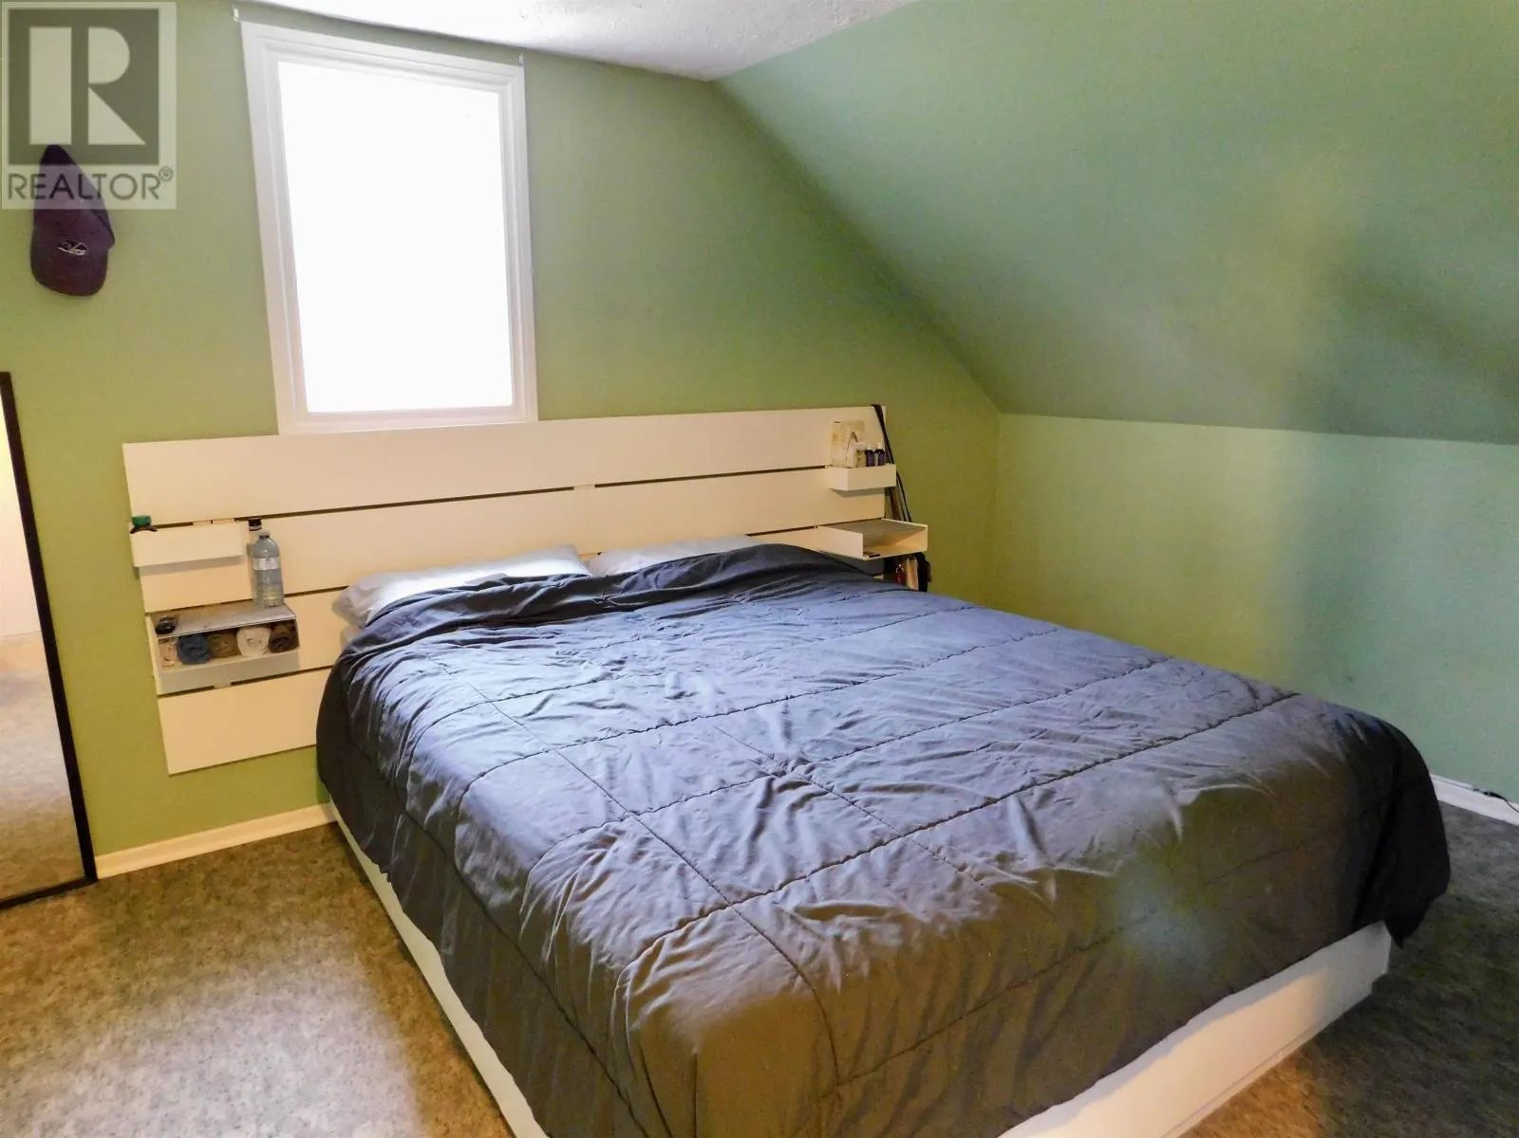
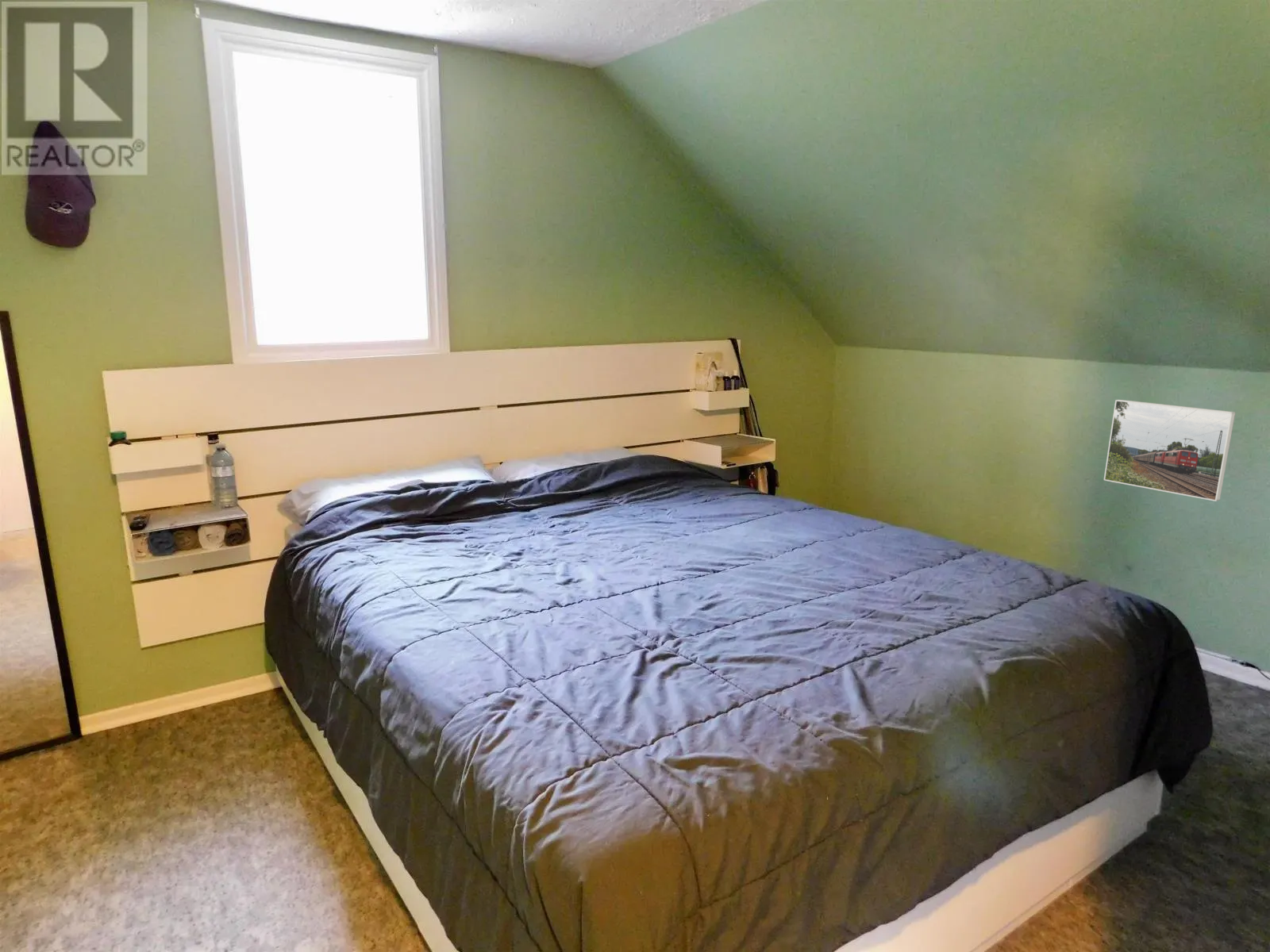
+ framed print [1103,399,1237,502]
